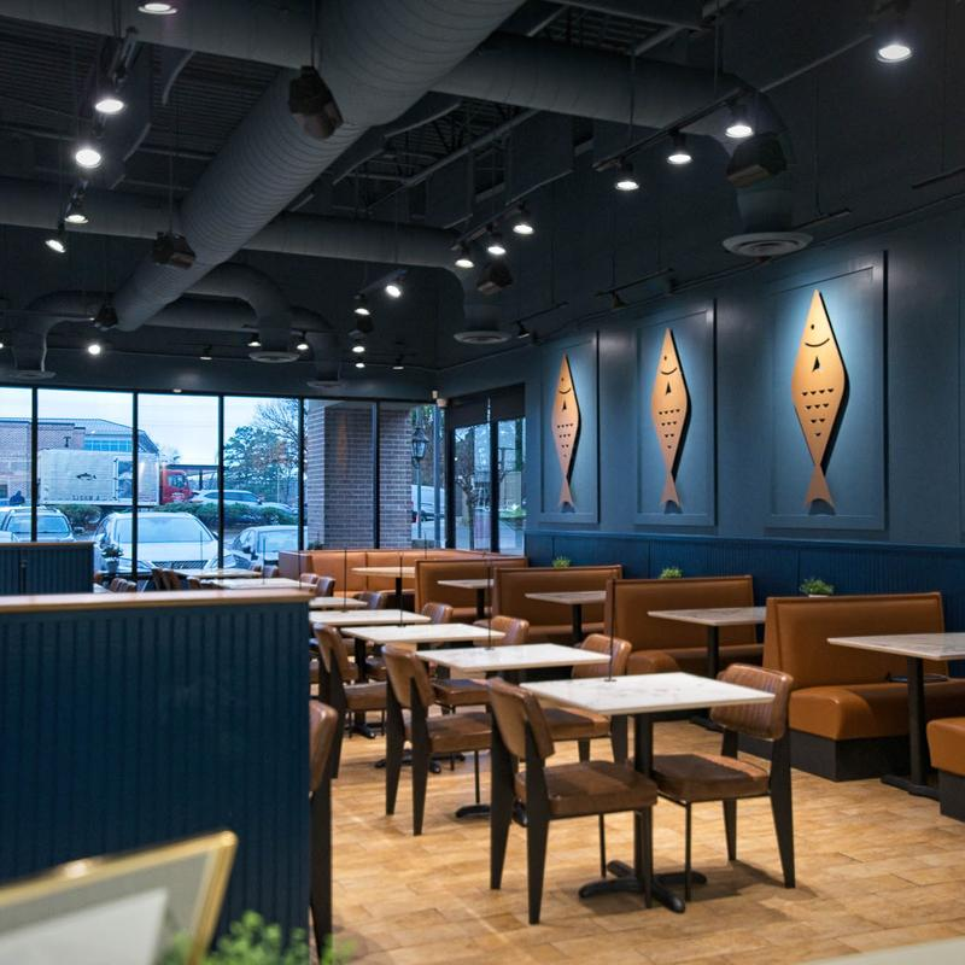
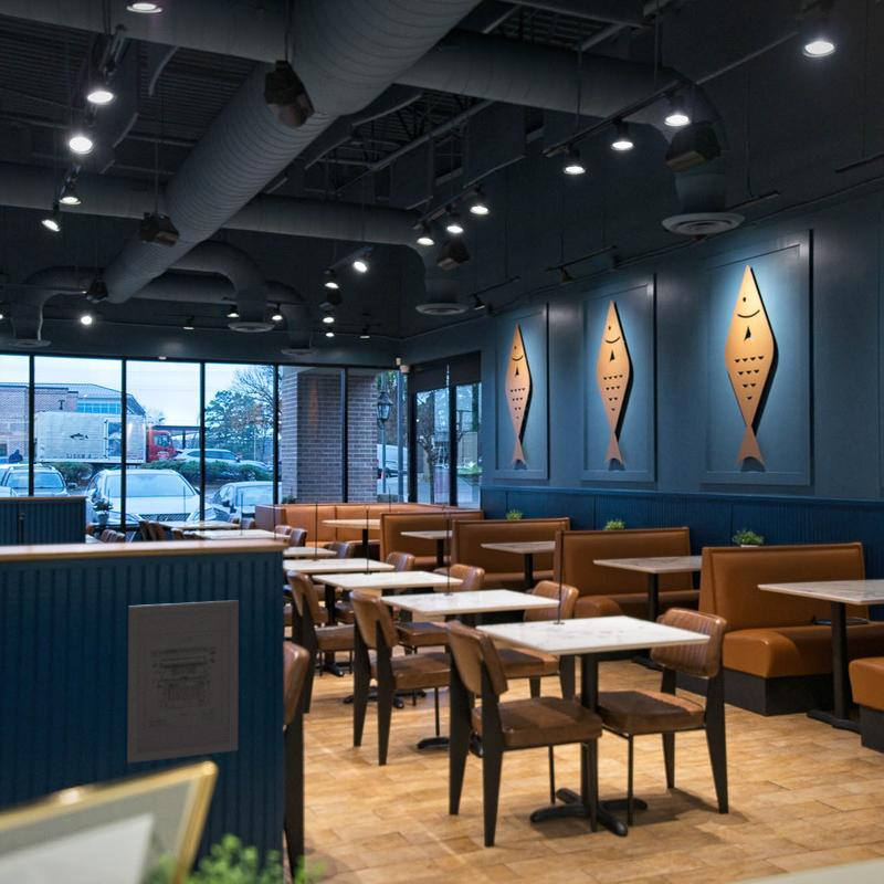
+ wall art [126,599,240,764]
